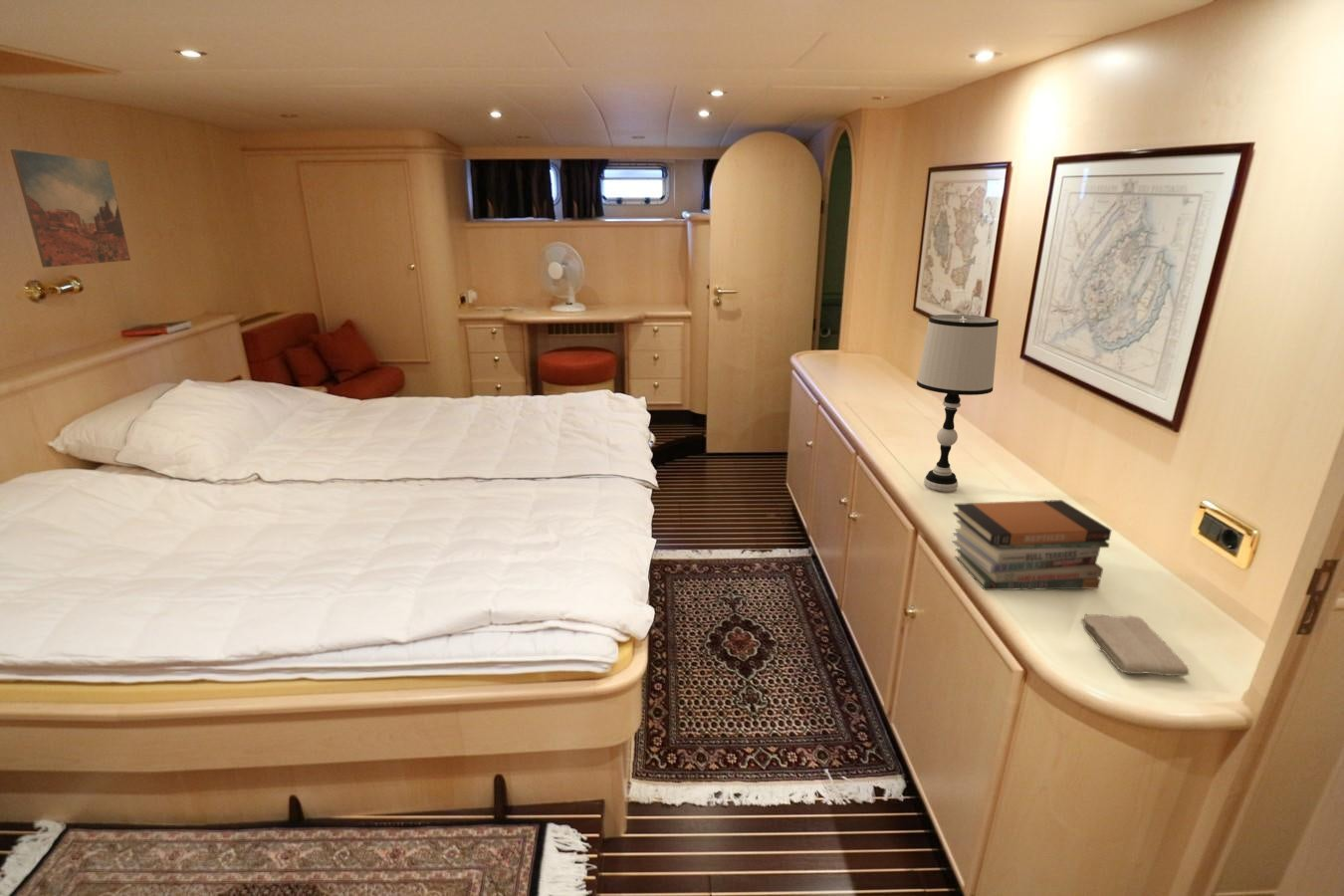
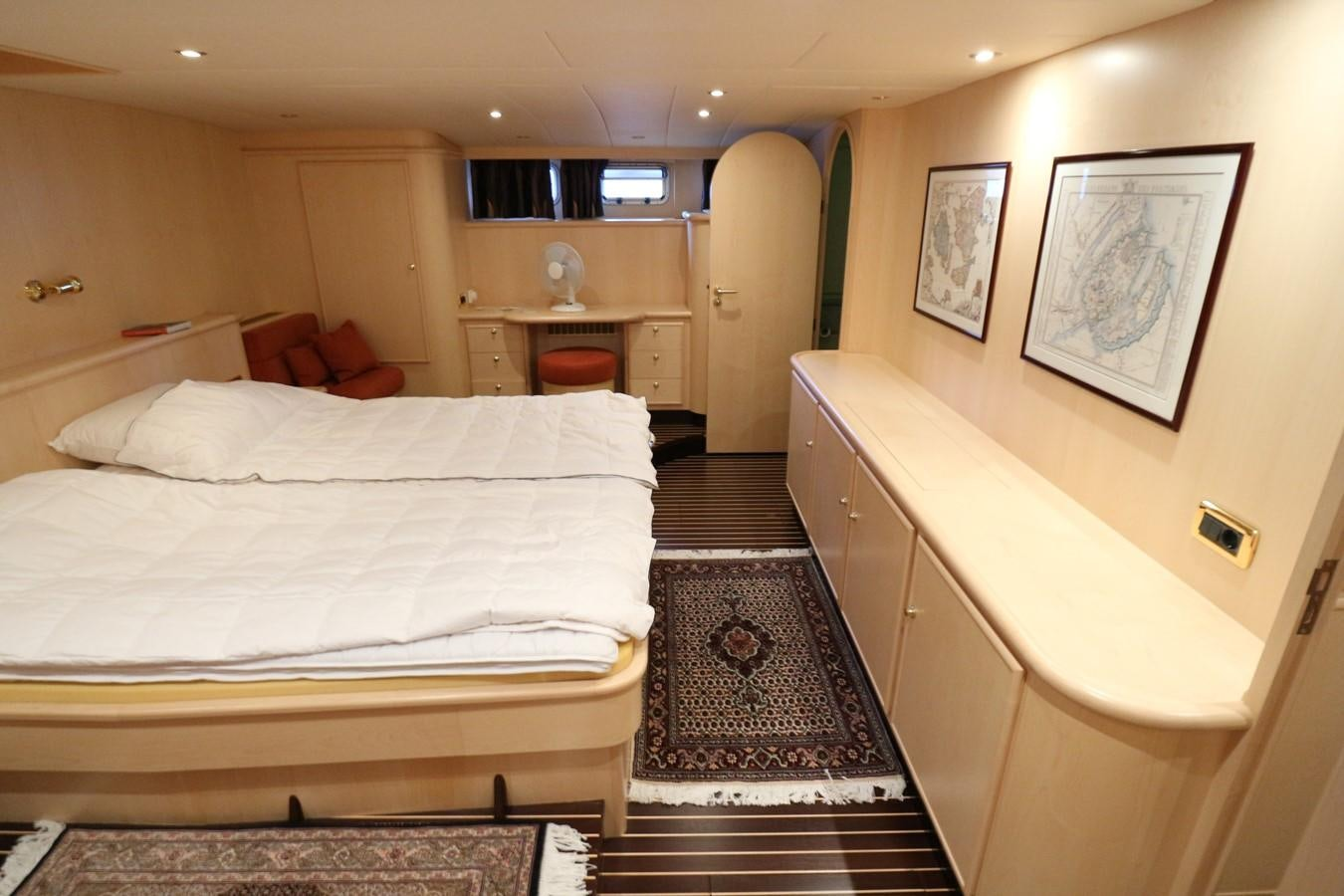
- table lamp [916,314,1000,493]
- washcloth [1080,613,1191,677]
- book stack [951,499,1113,591]
- wall art [10,148,131,269]
